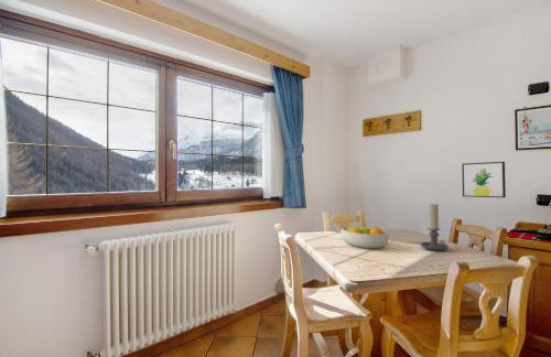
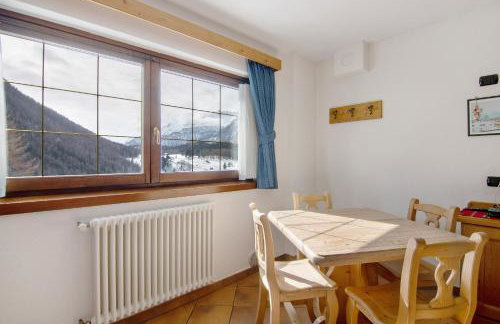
- candle holder [420,203,450,251]
- fruit bowl [339,225,390,249]
- wall art [461,161,507,198]
